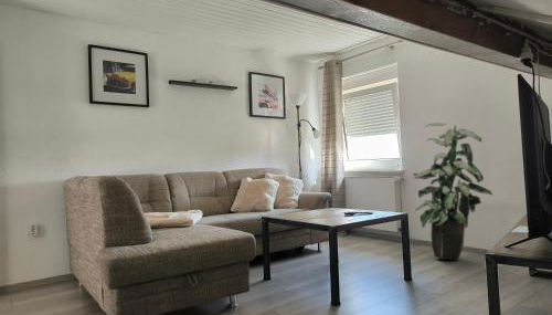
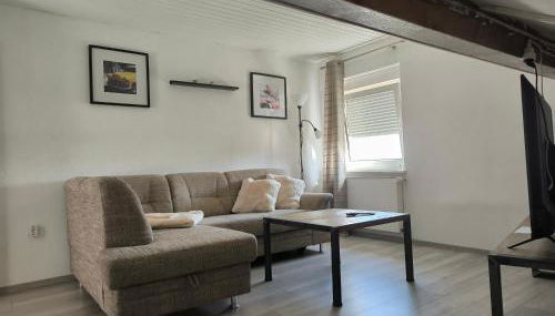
- indoor plant [412,122,493,262]
